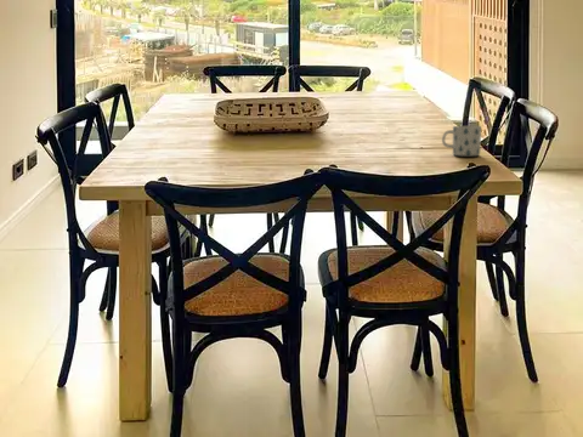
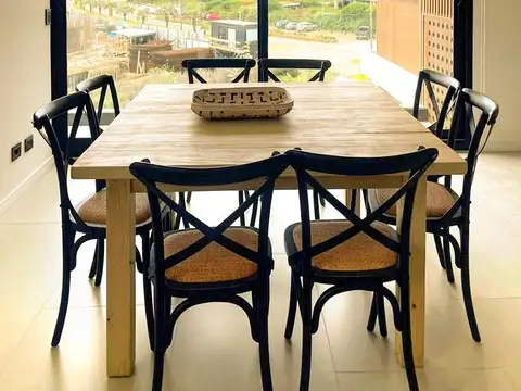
- mug [441,125,482,157]
